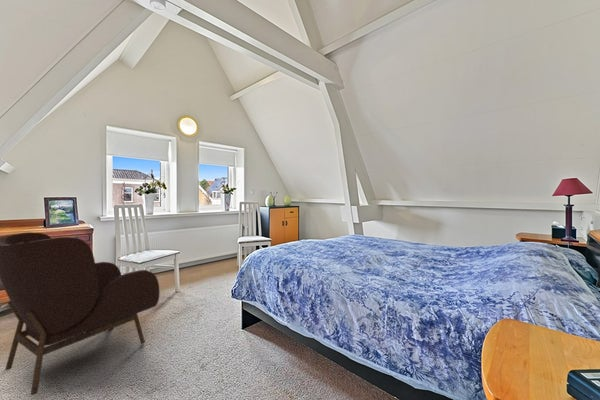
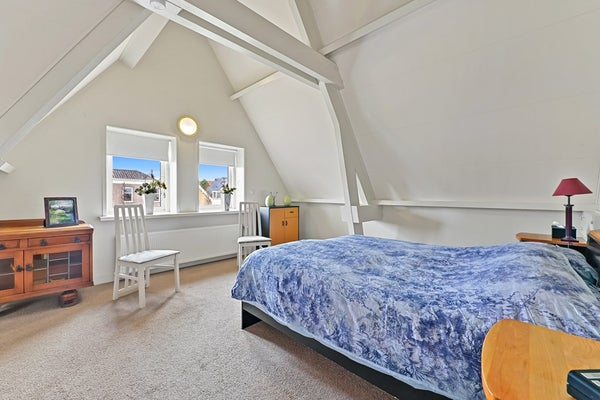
- armchair [0,231,161,396]
